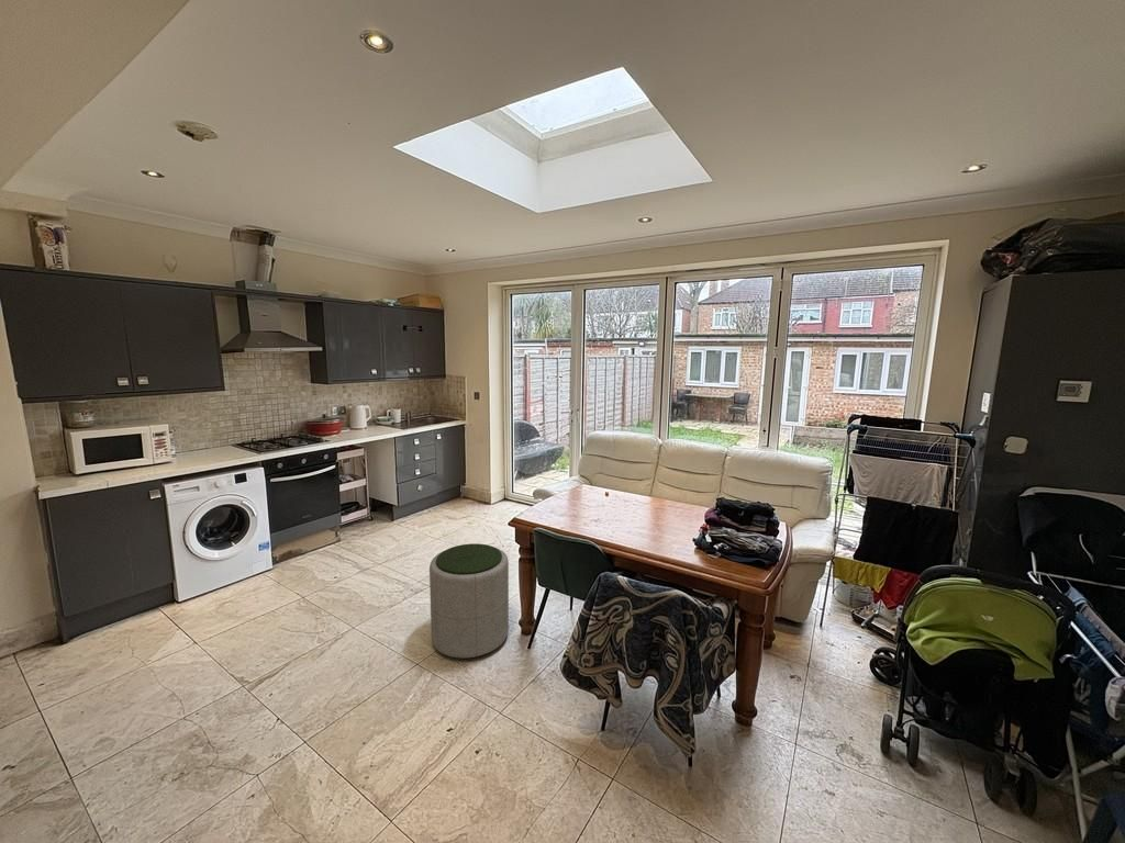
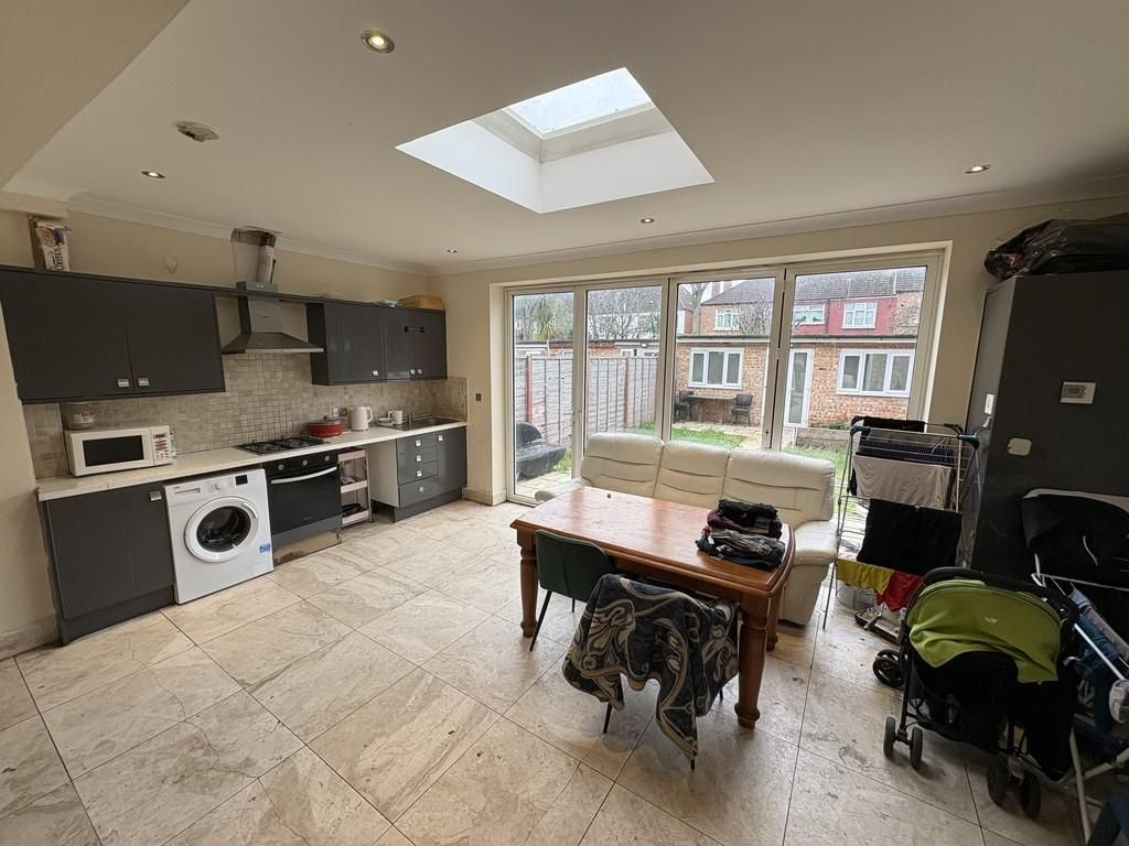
- ottoman [428,542,510,659]
